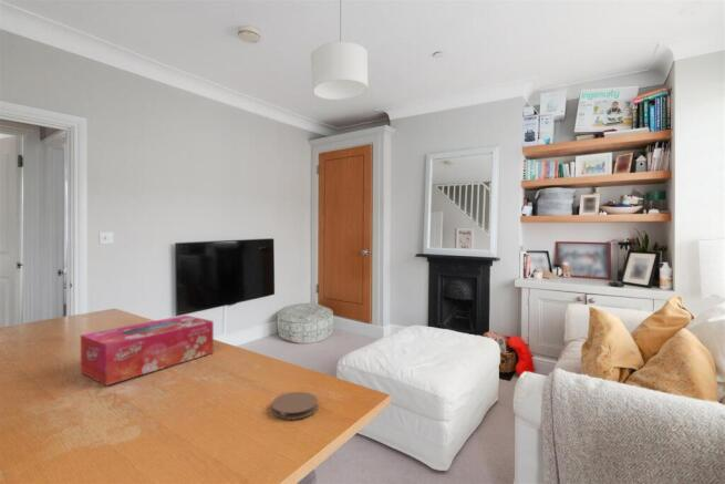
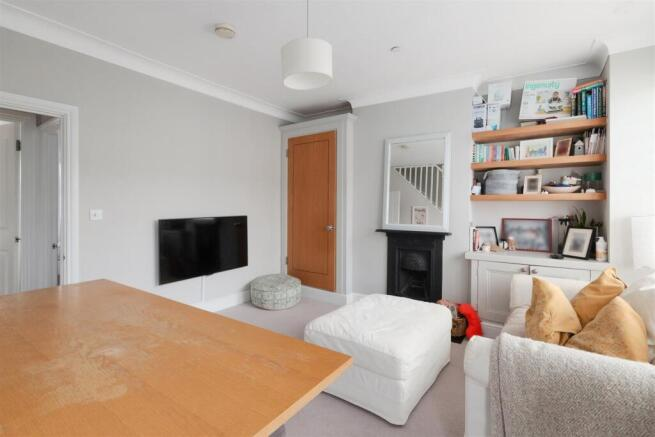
- coaster [271,391,319,421]
- tissue box [80,315,215,387]
